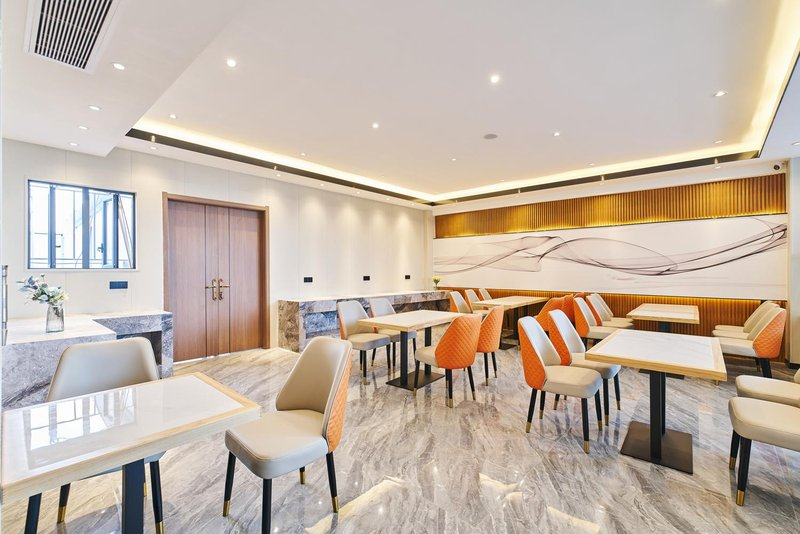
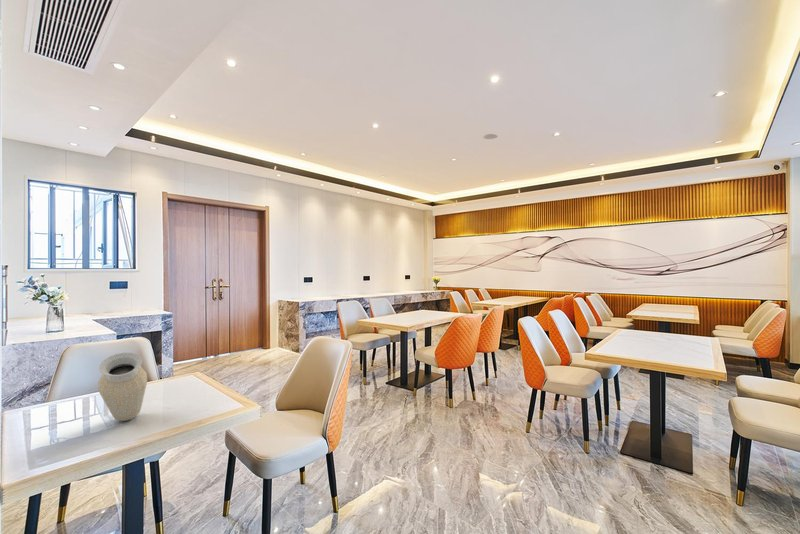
+ vase [97,352,148,422]
